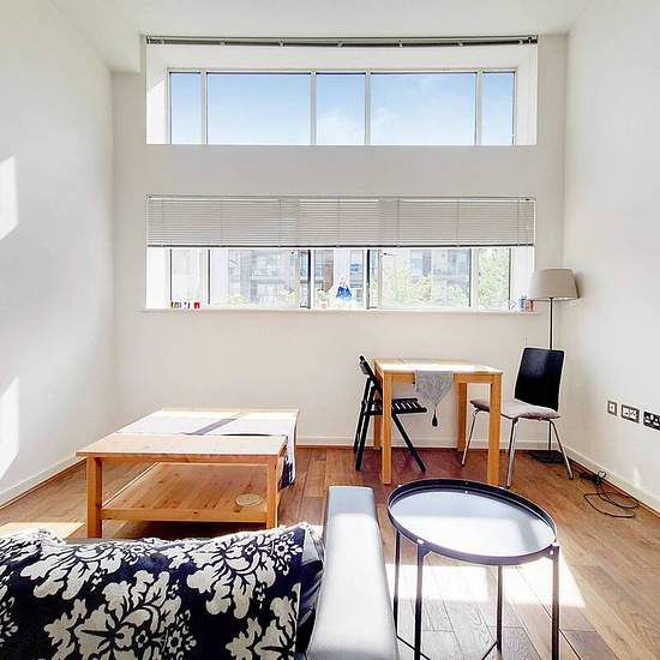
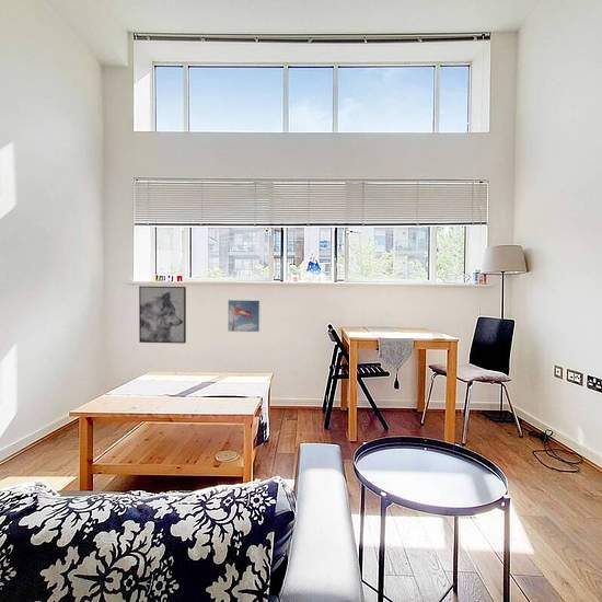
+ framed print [227,299,261,333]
+ wall art [138,285,187,345]
